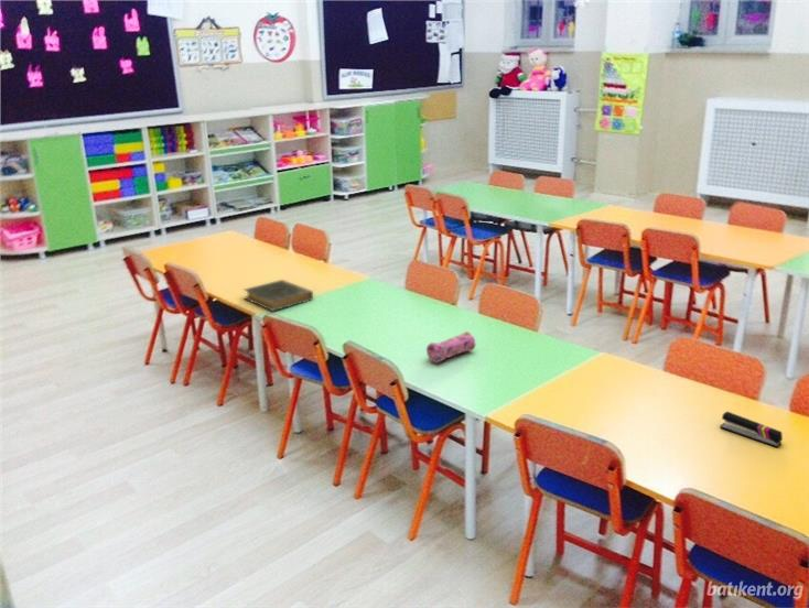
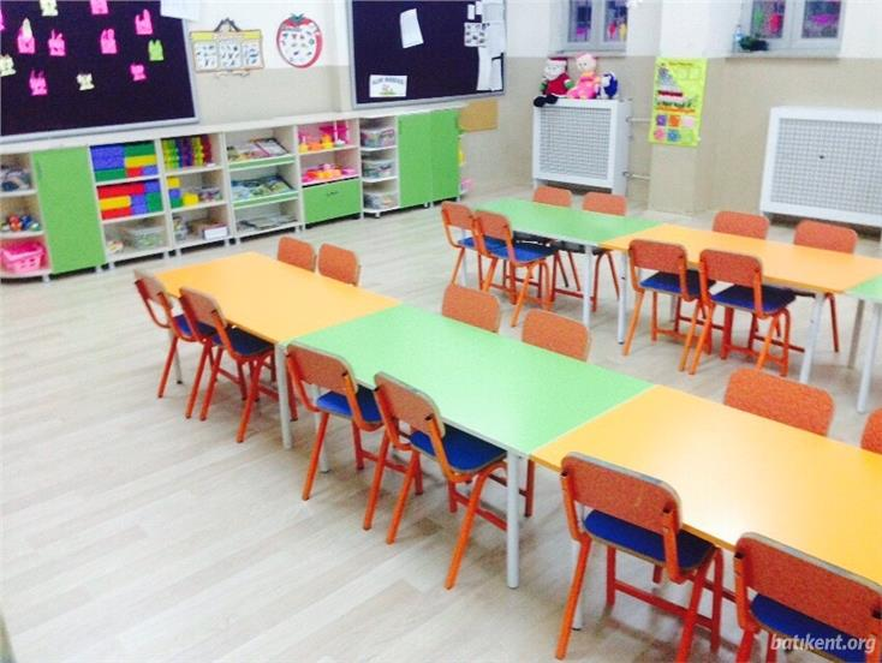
- hardback book [242,279,314,313]
- stapler [719,411,784,448]
- pencil case [425,330,476,365]
